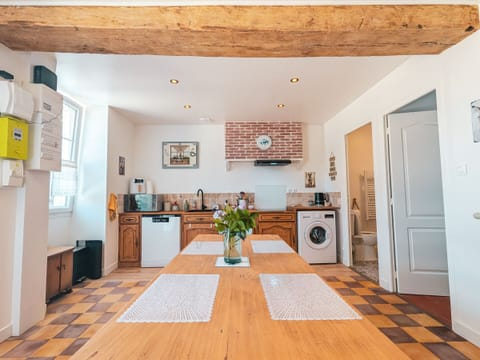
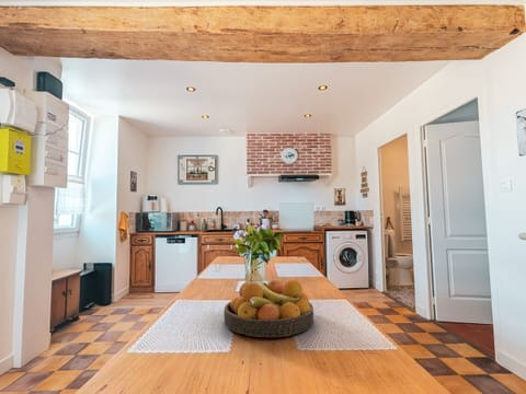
+ fruit bowl [222,278,315,338]
